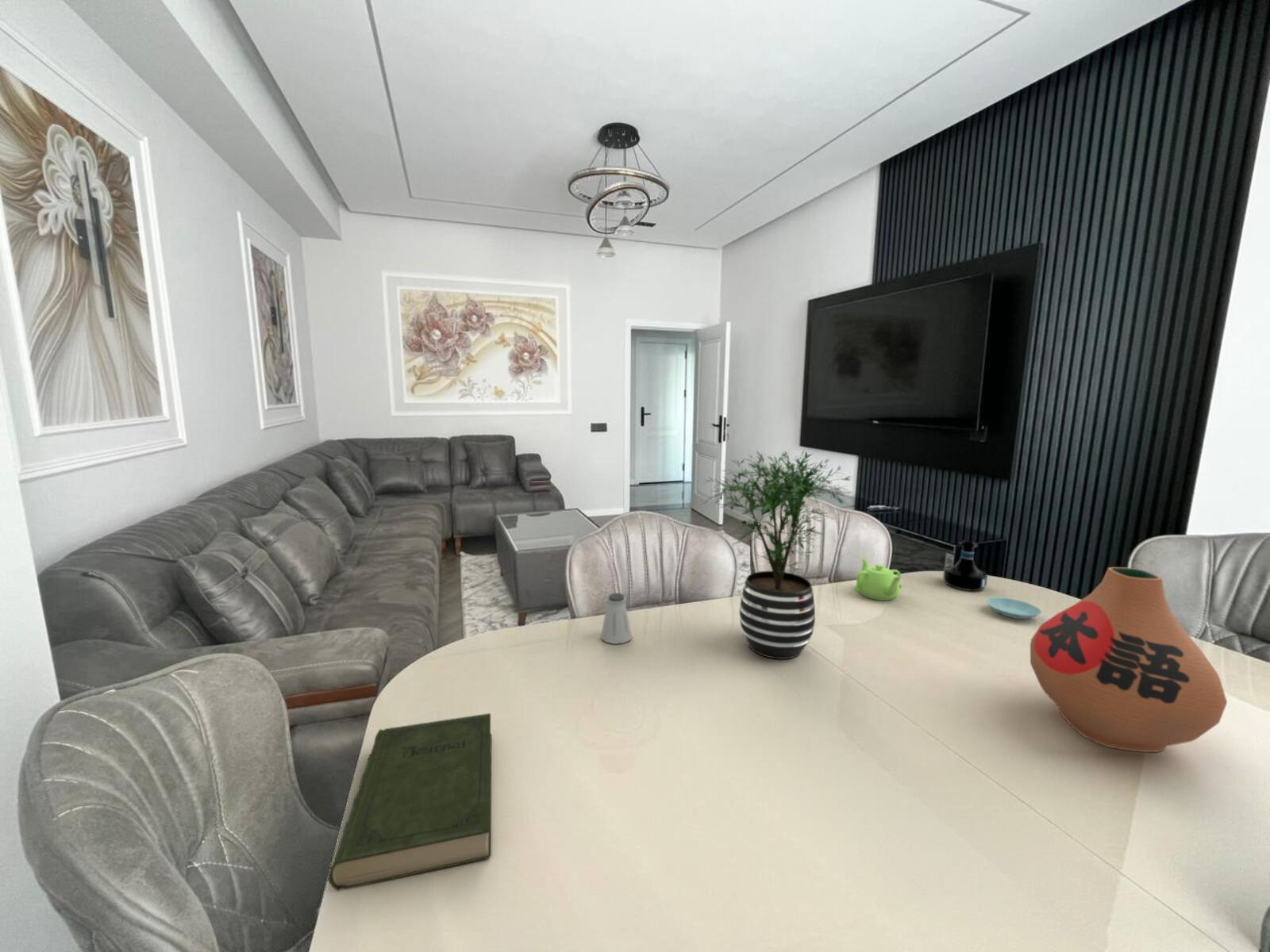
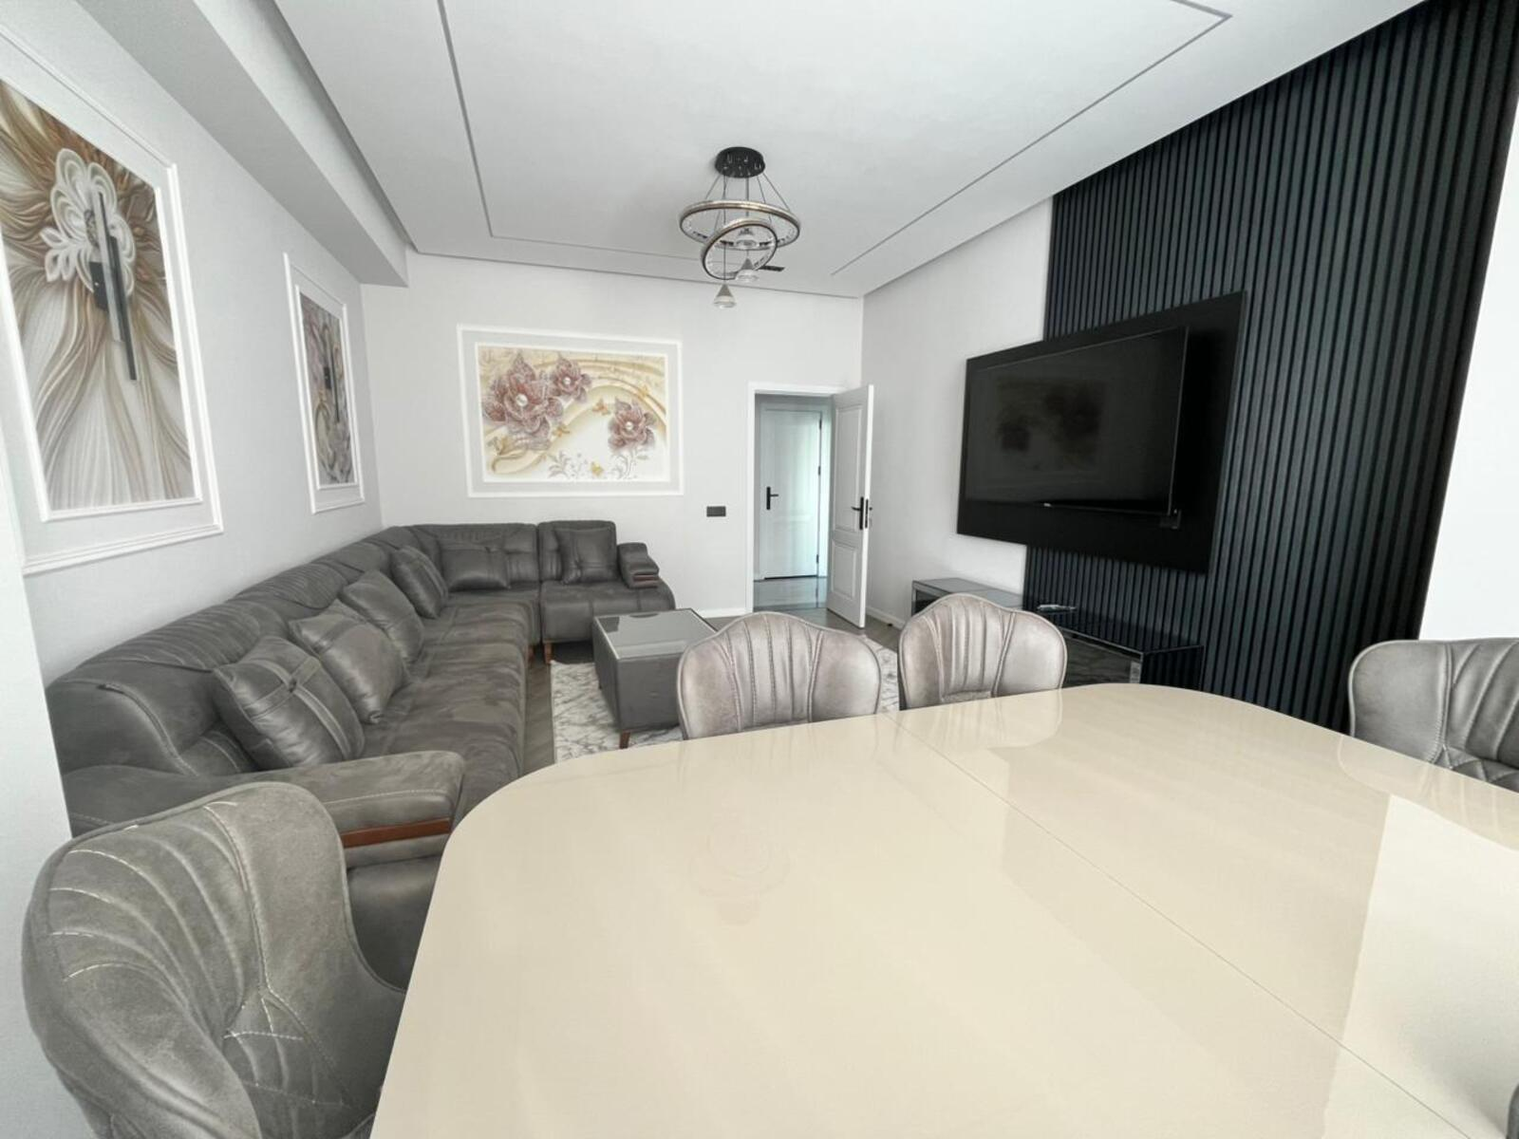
- saucer [986,597,1042,620]
- book [327,712,492,892]
- teapot [853,555,902,601]
- saltshaker [600,593,633,645]
- potted plant [702,449,855,660]
- tequila bottle [942,539,988,592]
- vase [1029,566,1228,753]
